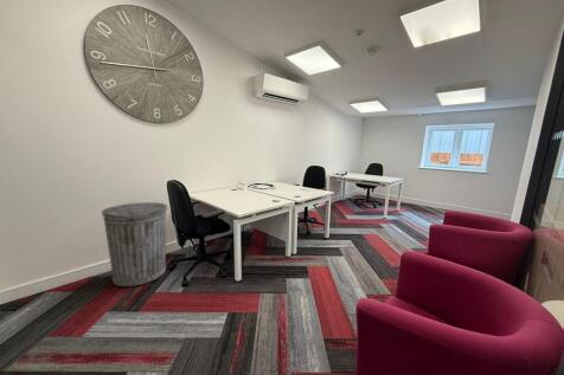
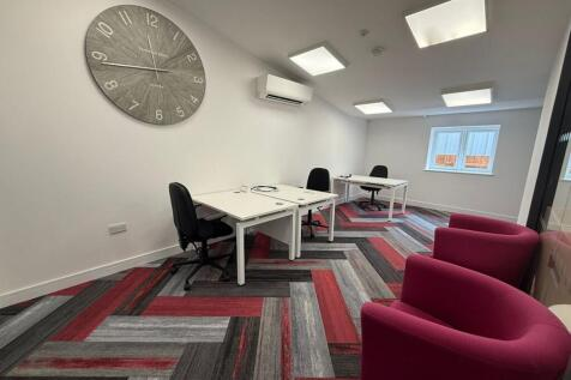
- trash can [101,201,168,287]
